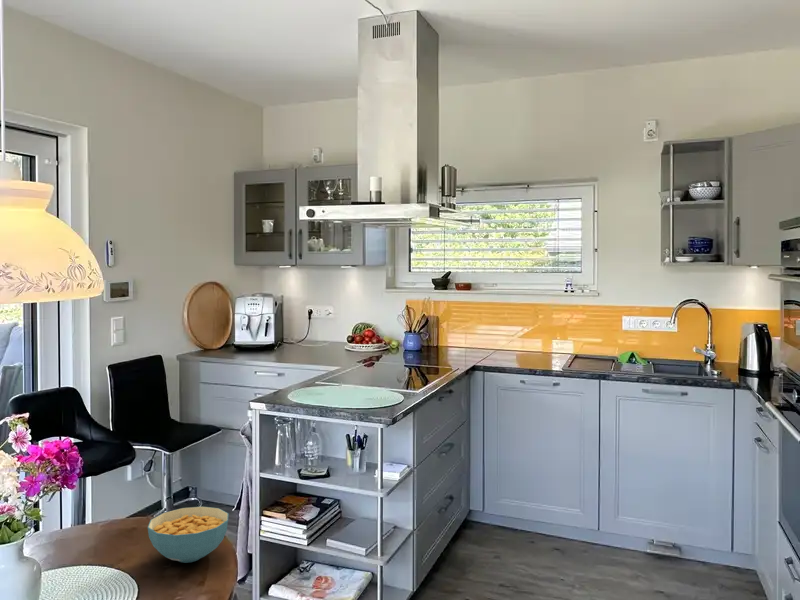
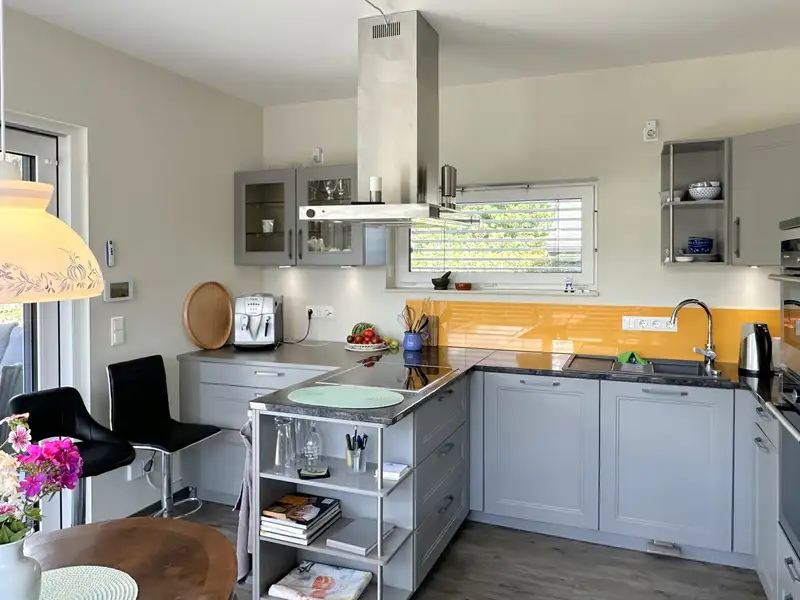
- cereal bowl [147,506,229,564]
